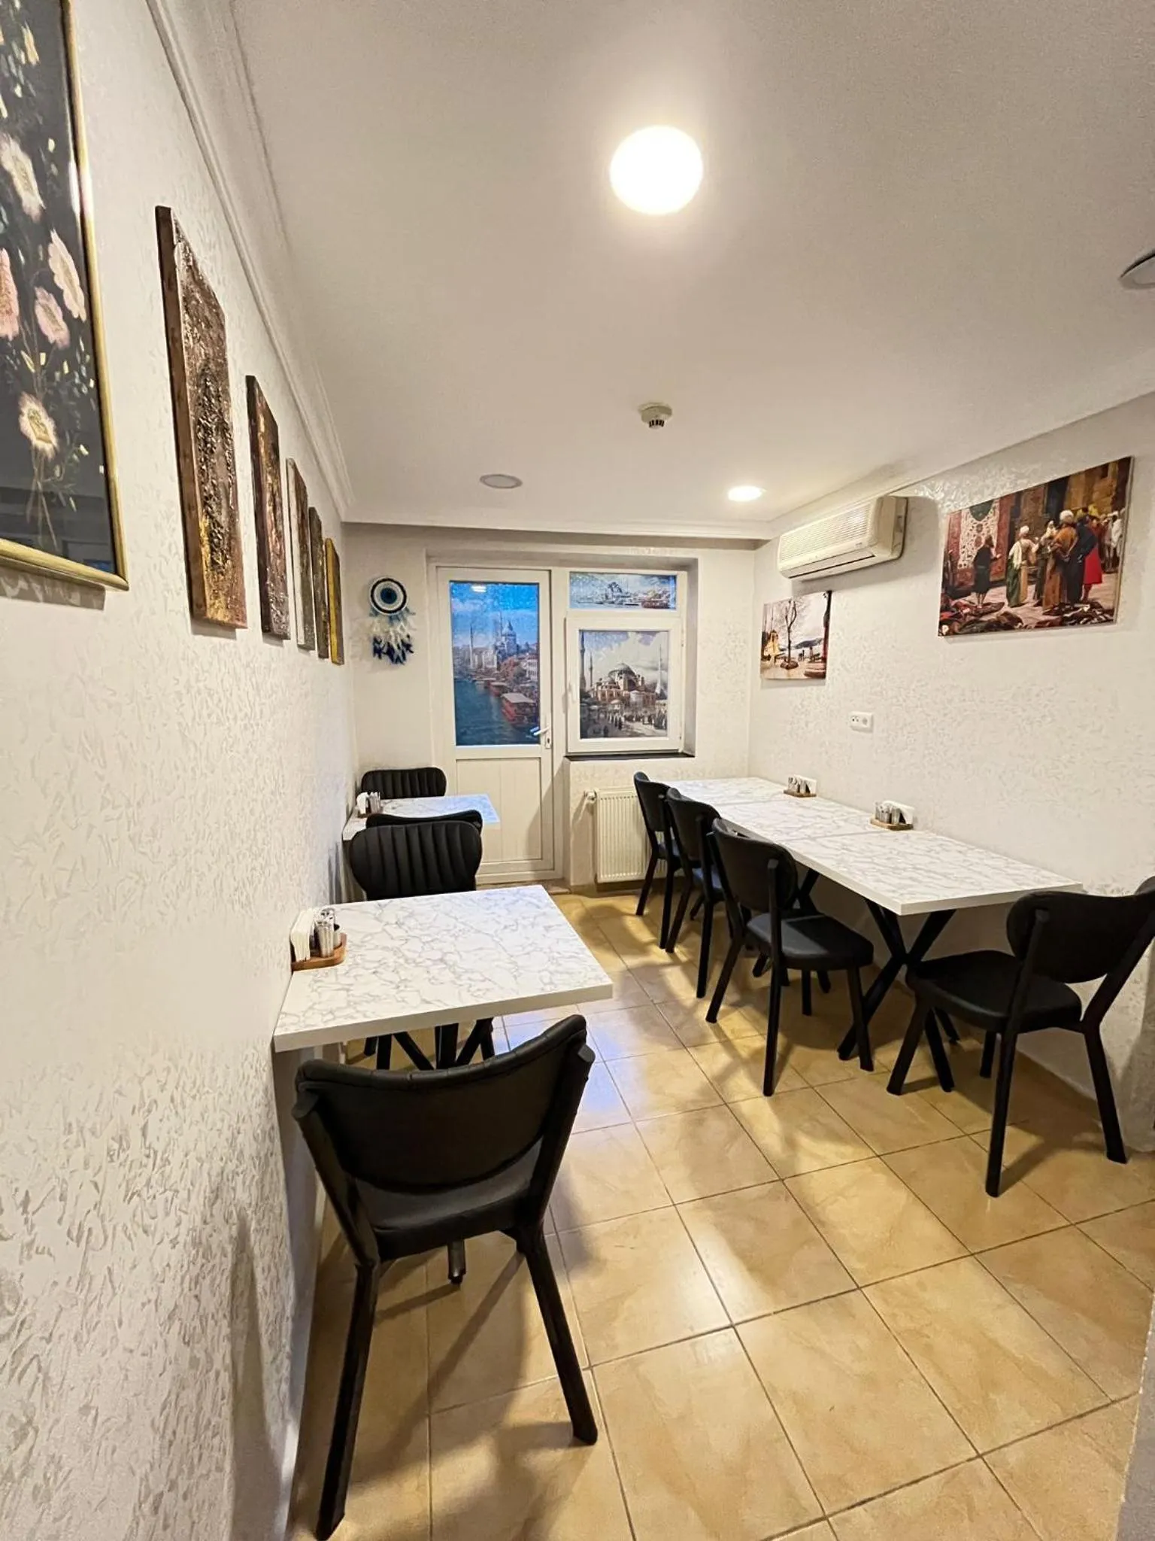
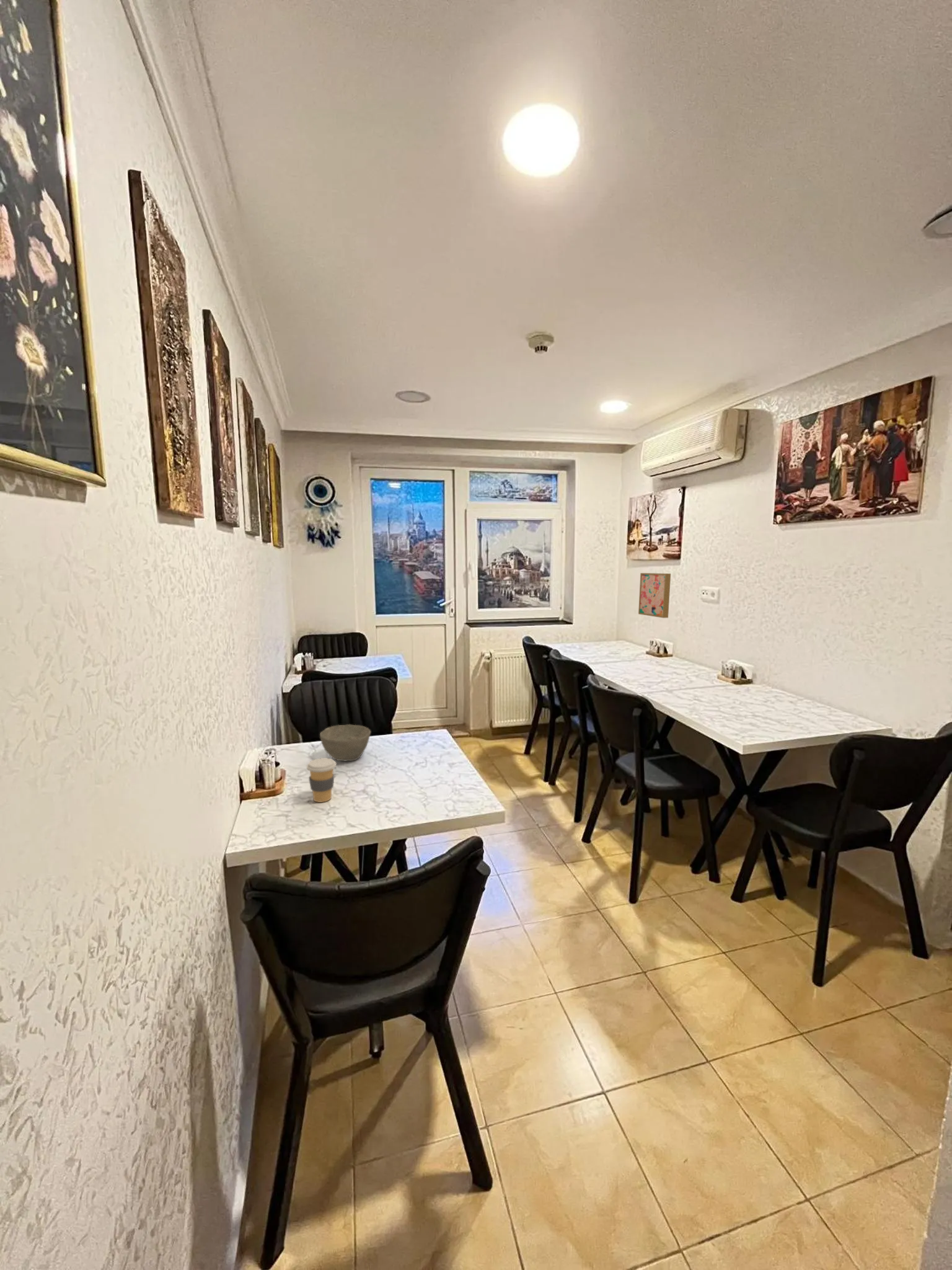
+ coffee cup [306,757,337,803]
+ bowl [319,724,371,762]
+ wall art [638,572,671,619]
